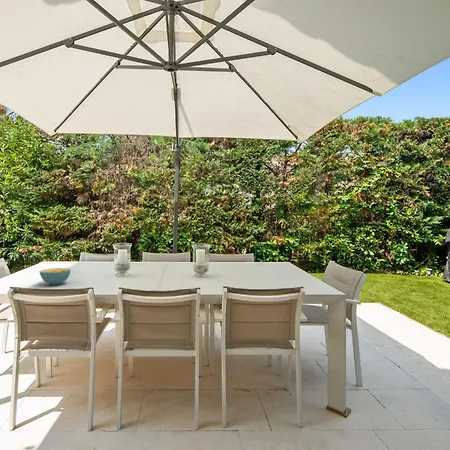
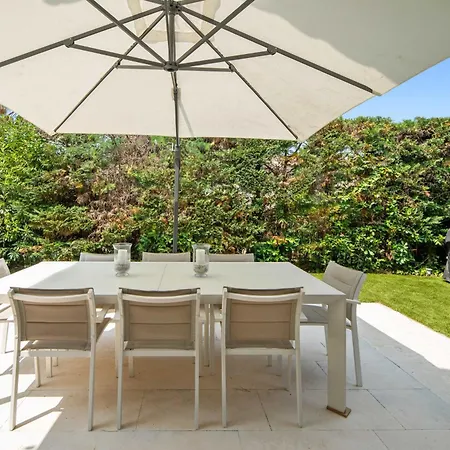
- cereal bowl [39,267,71,286]
